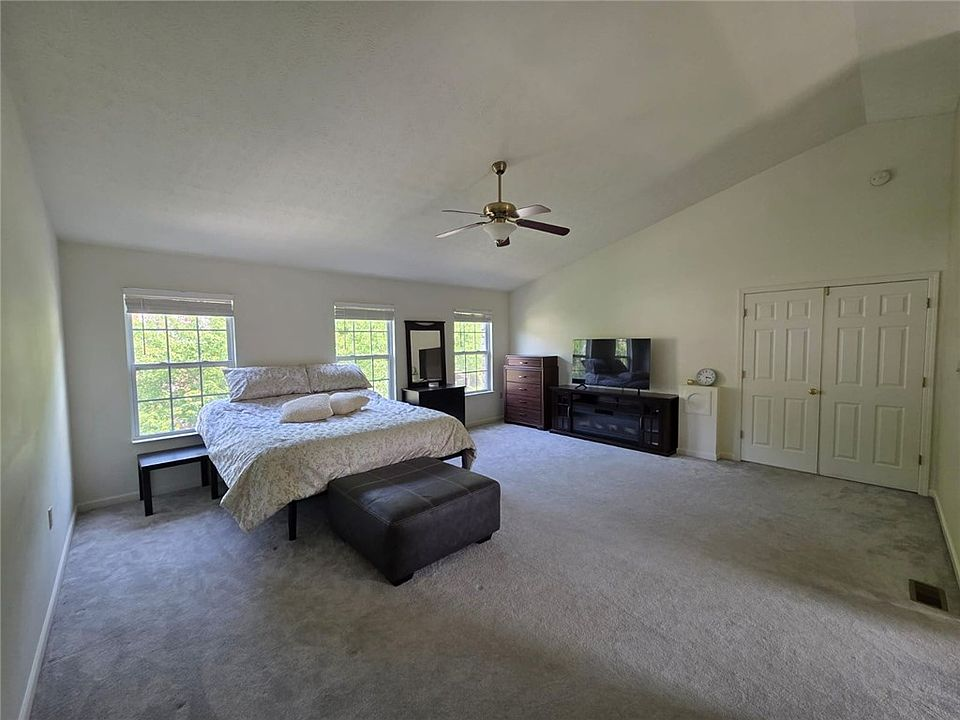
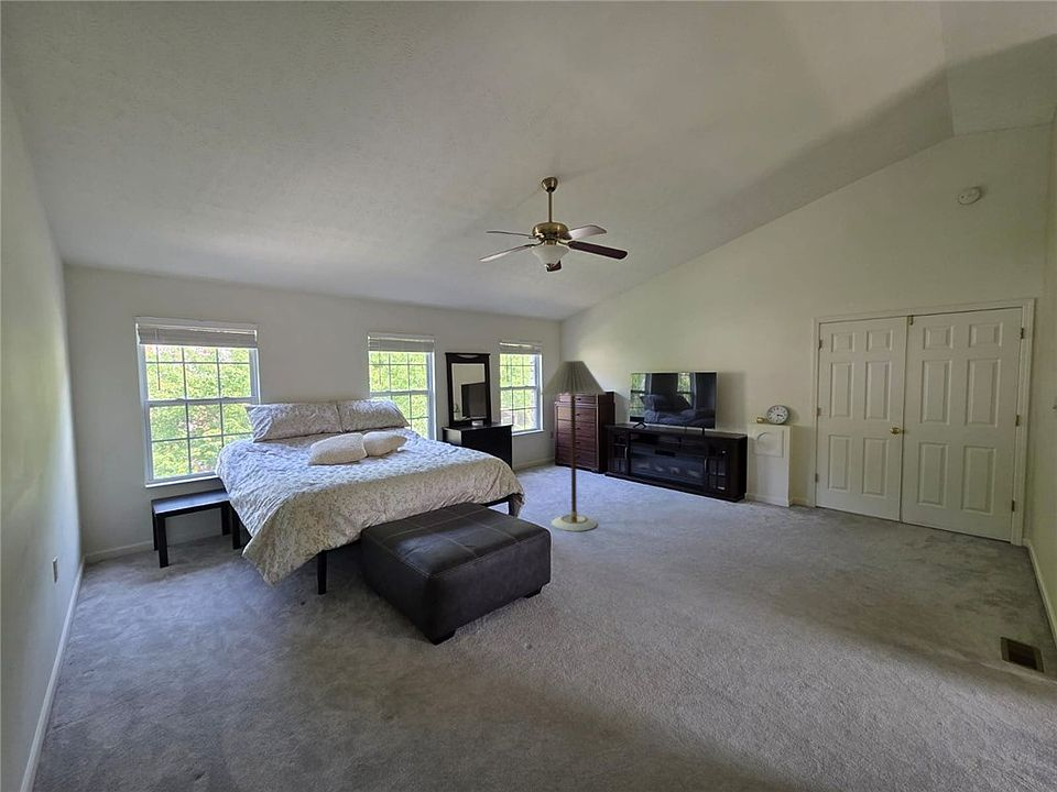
+ floor lamp [540,360,608,532]
